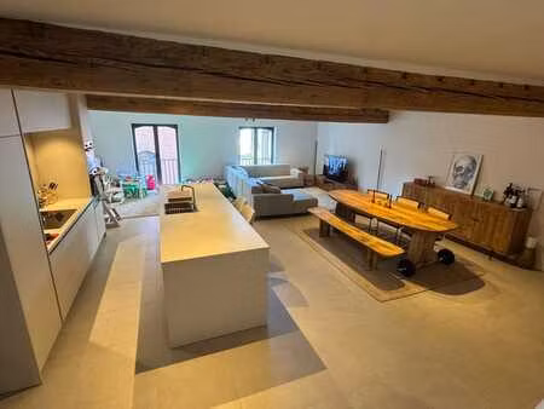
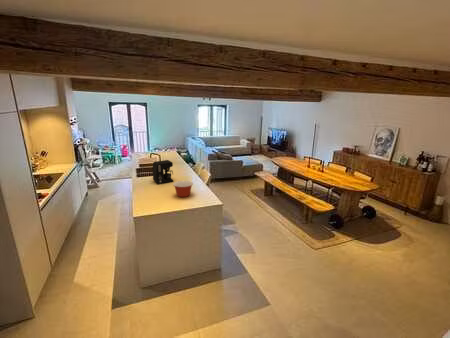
+ coffee maker [152,159,174,185]
+ mixing bowl [172,180,194,198]
